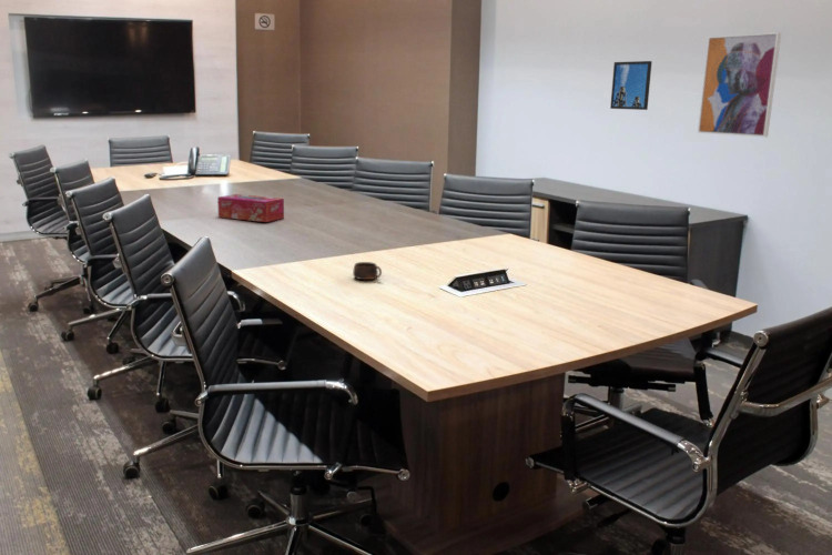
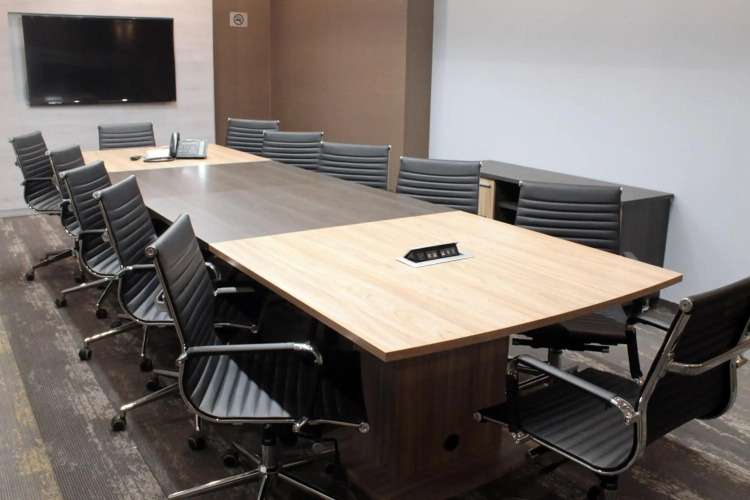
- wall art [697,31,782,138]
- cup [352,261,383,281]
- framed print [609,60,653,111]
- tissue box [216,193,285,223]
